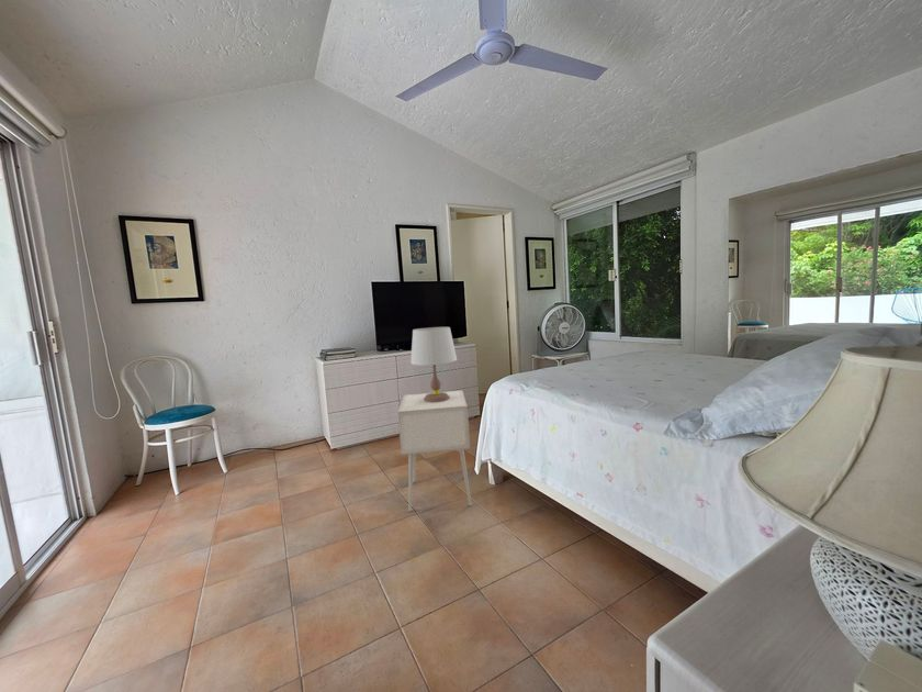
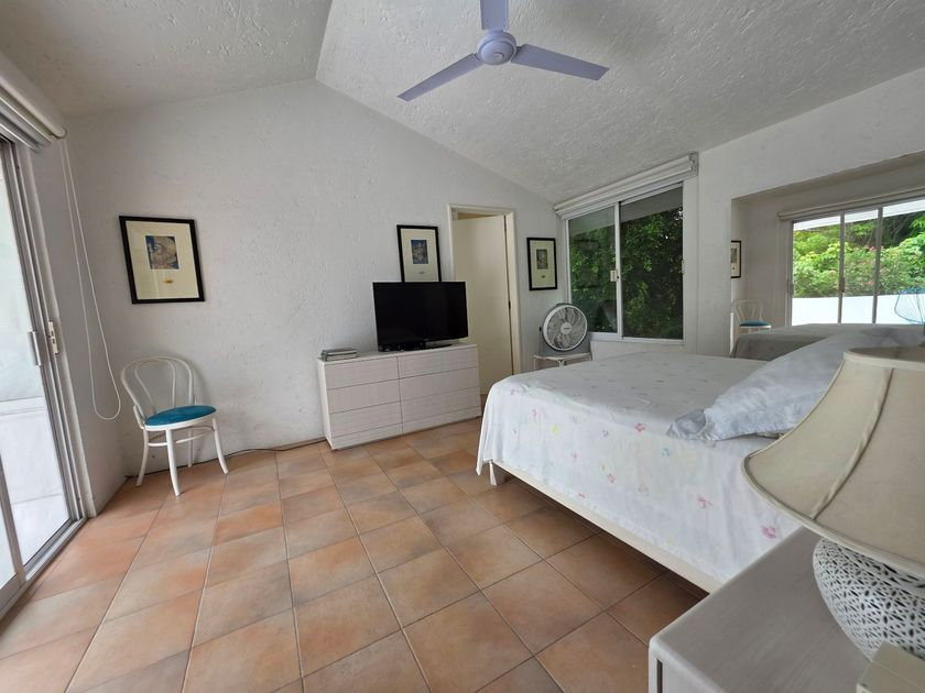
- table lamp [409,326,458,402]
- nightstand [396,389,473,513]
